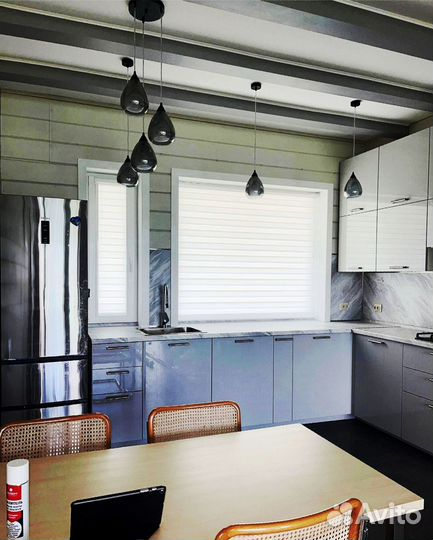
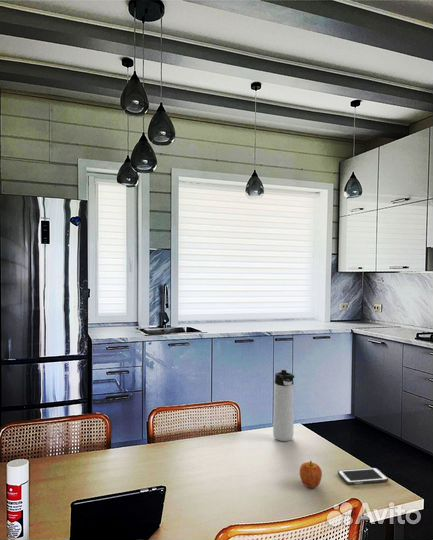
+ cell phone [337,467,389,485]
+ thermos bottle [272,369,295,442]
+ apple [299,460,323,489]
